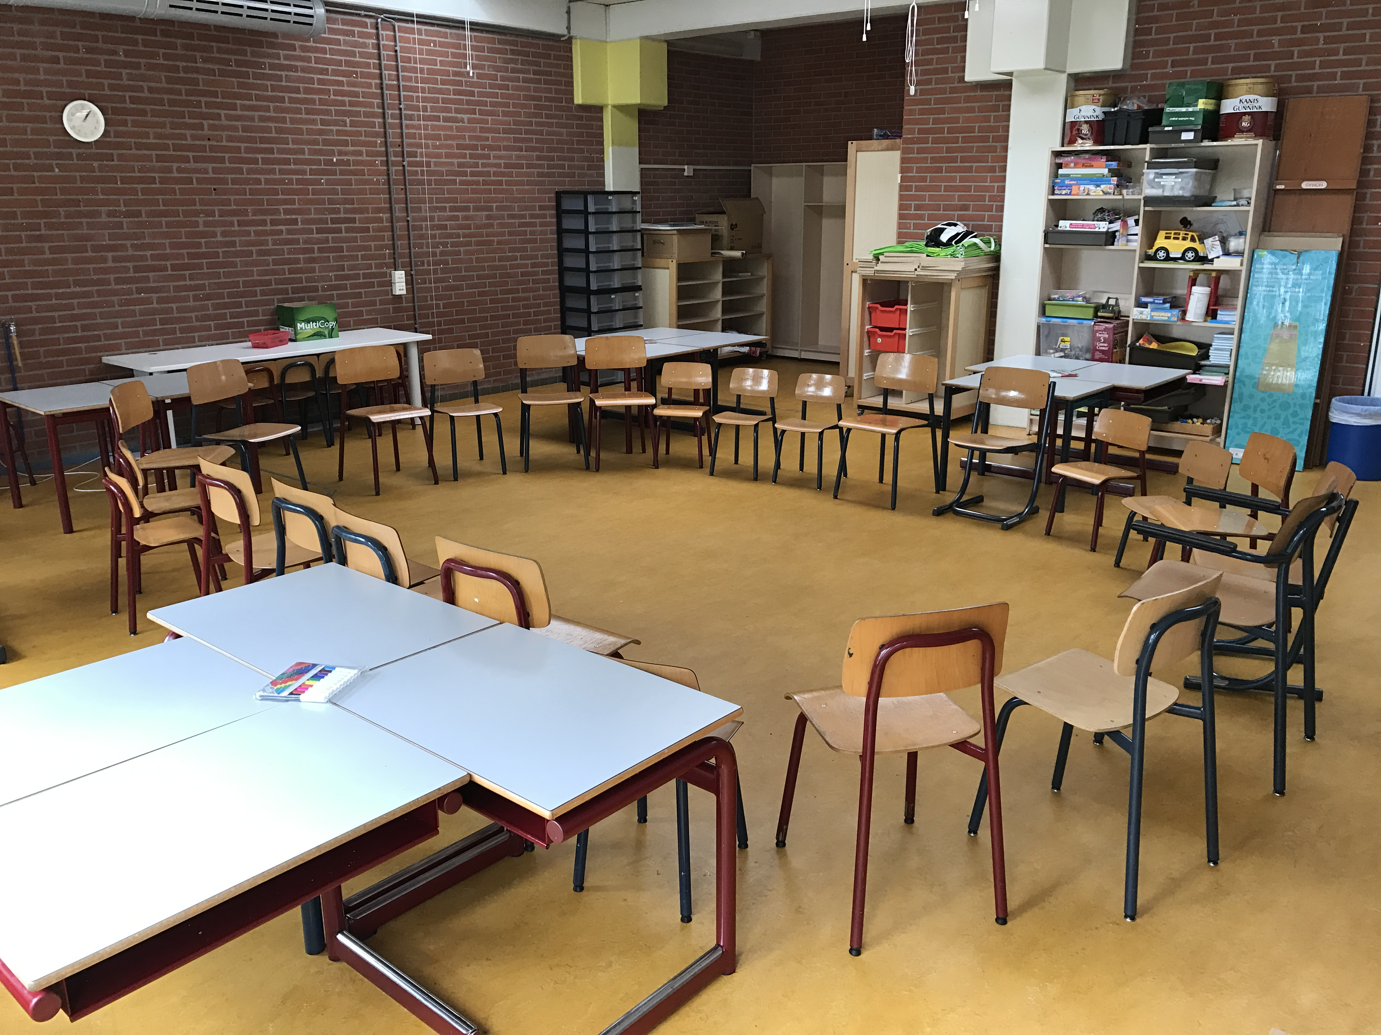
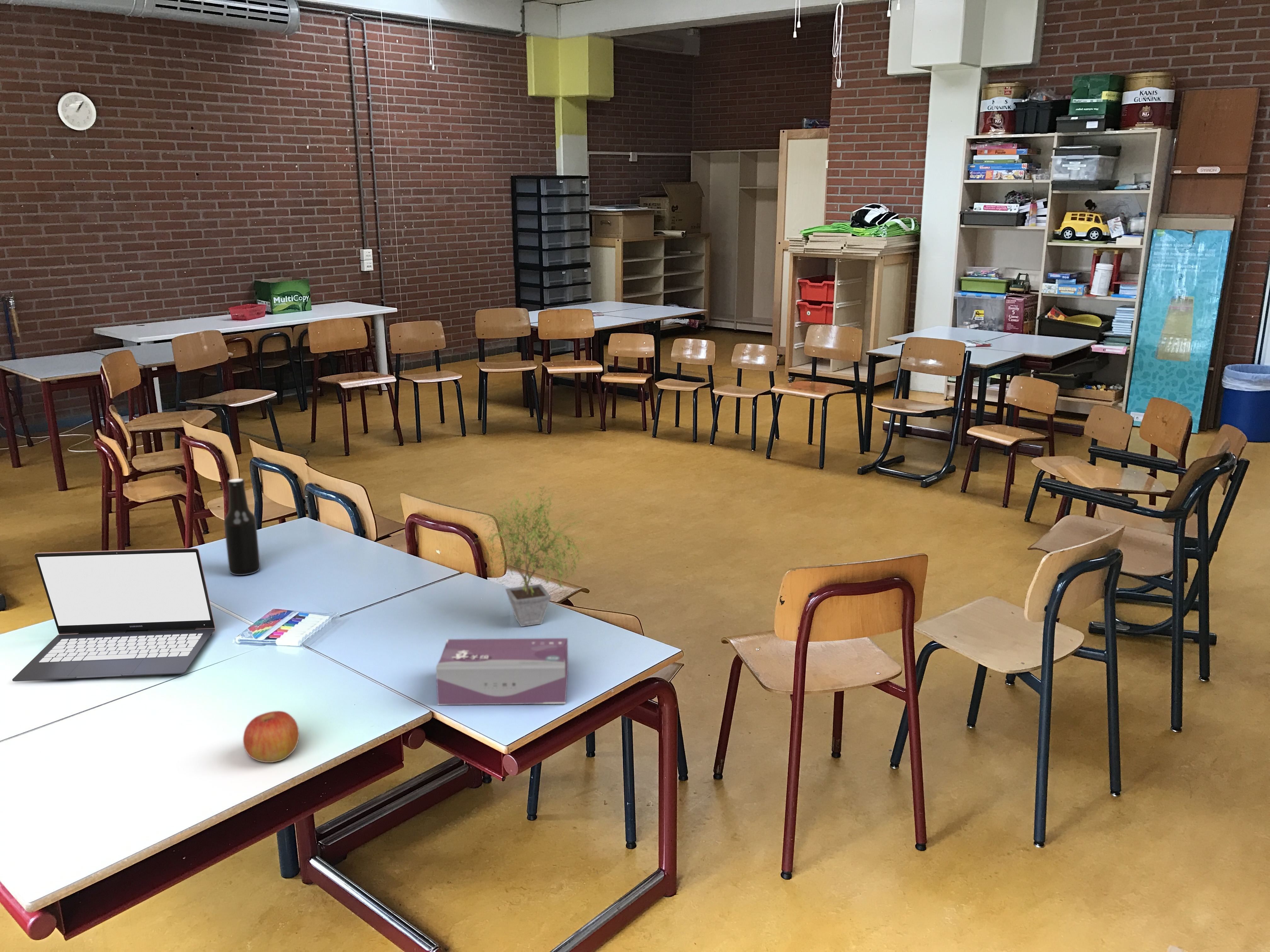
+ tissue box [436,638,569,705]
+ apple [243,711,299,763]
+ potted plant [472,485,594,627]
+ laptop [12,548,216,682]
+ beer bottle [224,478,260,576]
